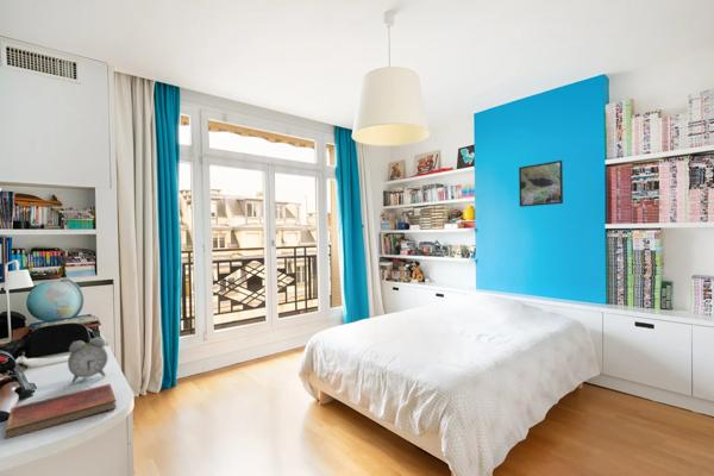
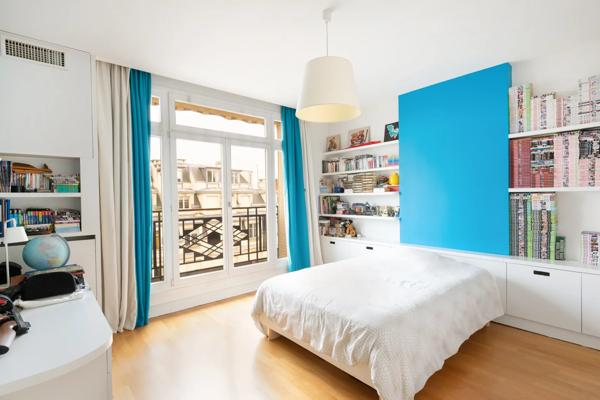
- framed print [518,159,564,208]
- diary [4,383,118,440]
- alarm clock [67,336,109,384]
